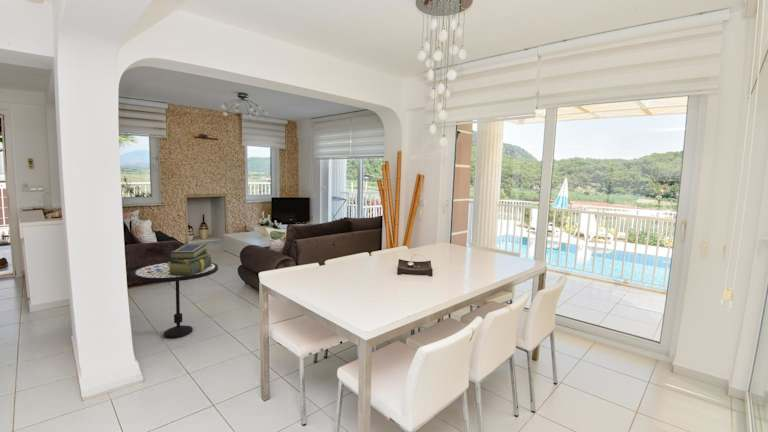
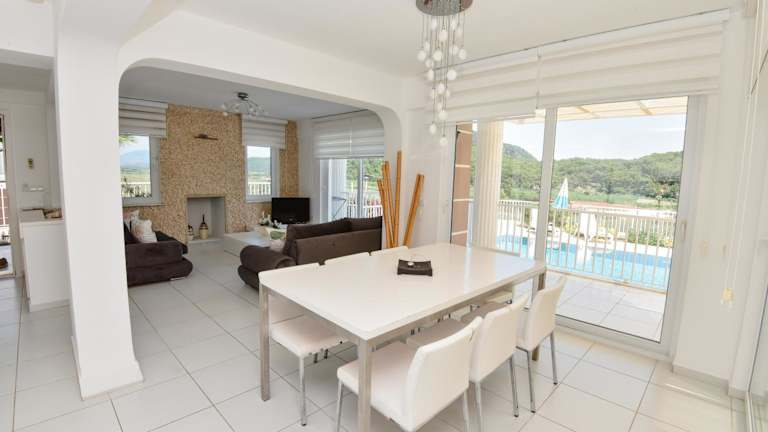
- stack of books [166,243,212,276]
- side table [131,262,219,339]
